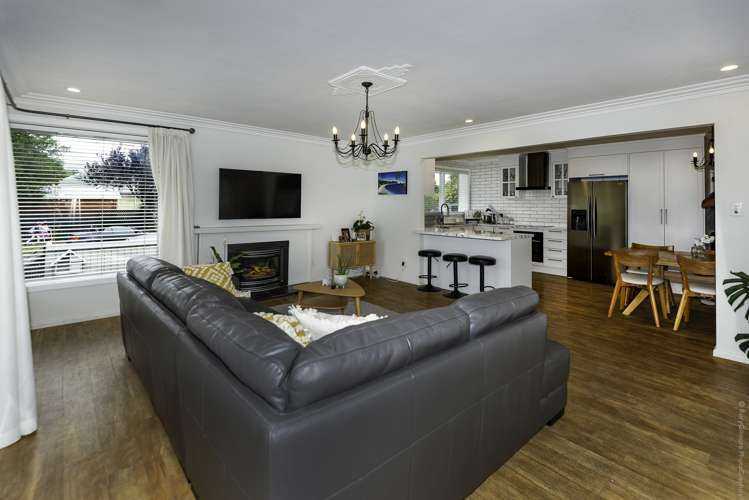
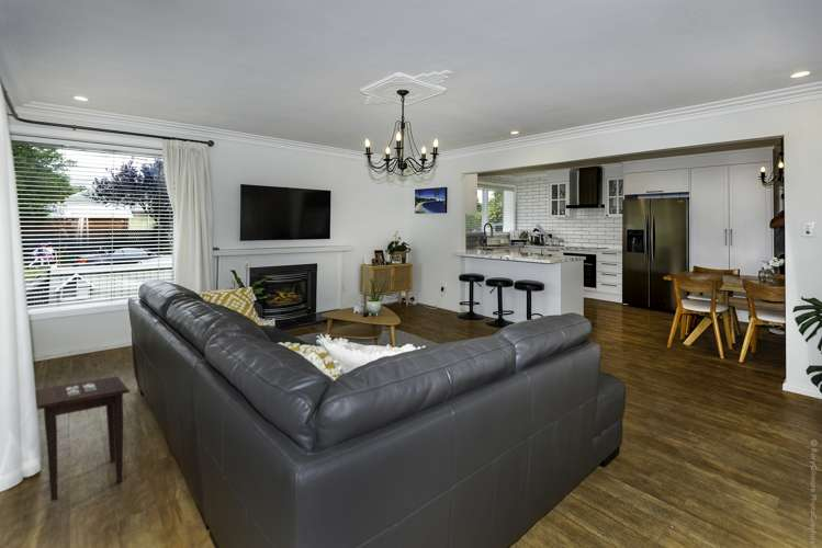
+ side table [34,375,132,502]
